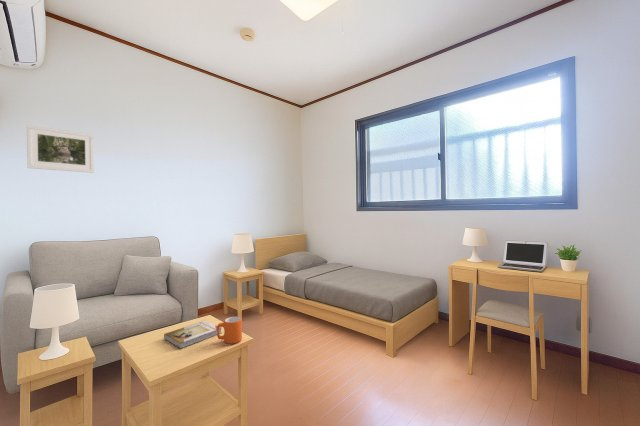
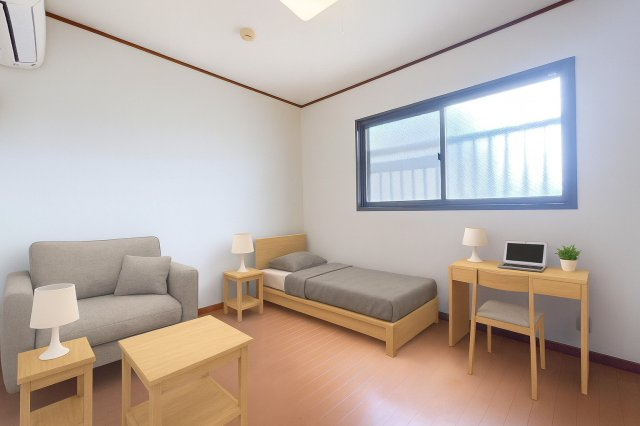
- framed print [26,124,95,174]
- mug [216,316,243,345]
- book [163,320,222,350]
